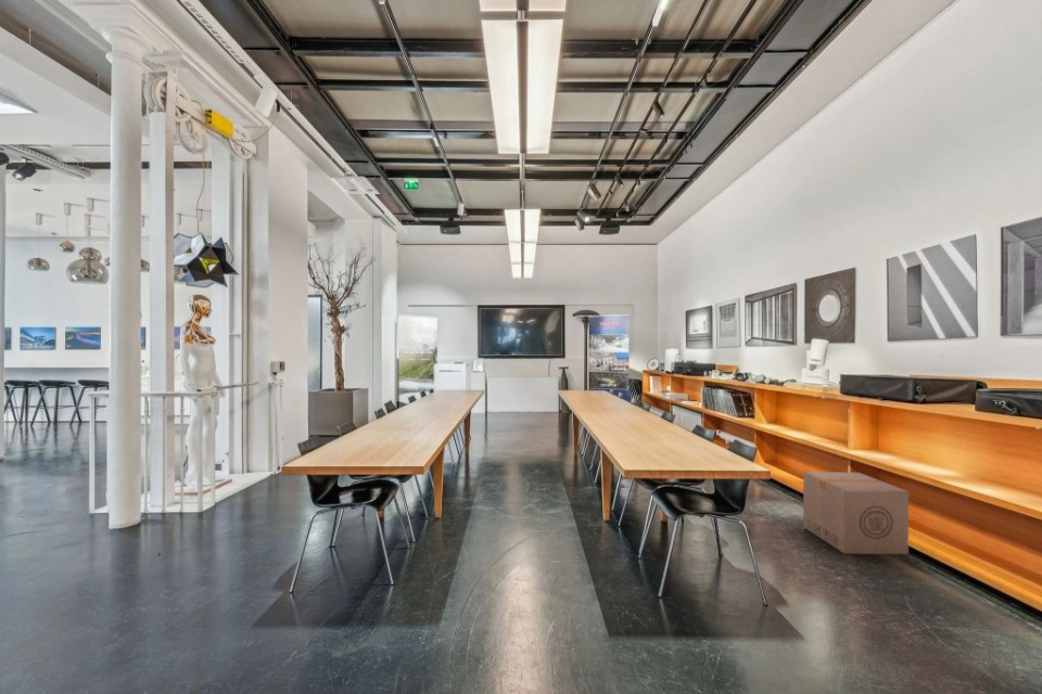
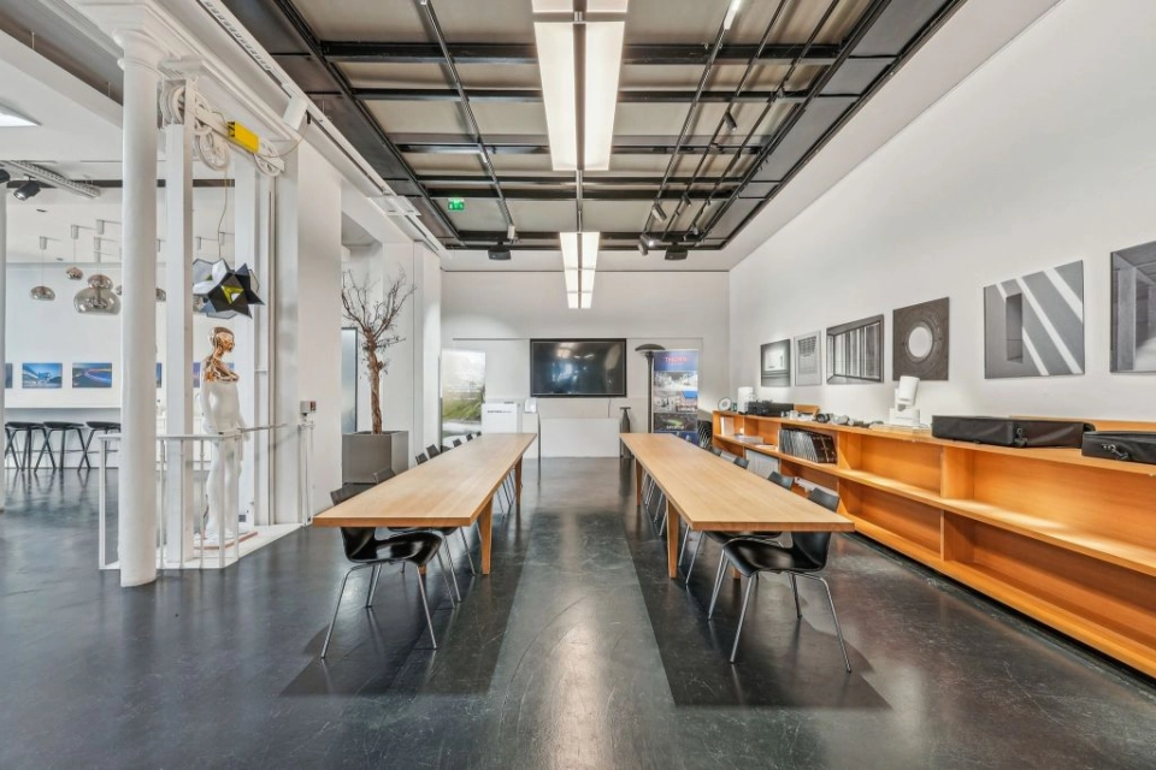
- cardboard box [802,471,910,555]
